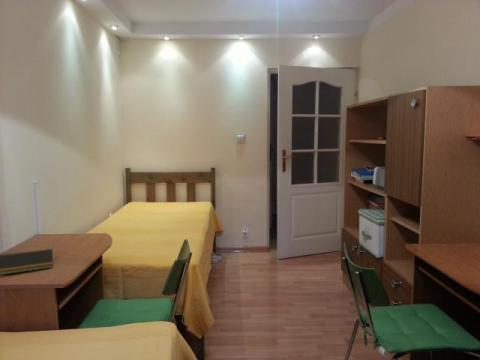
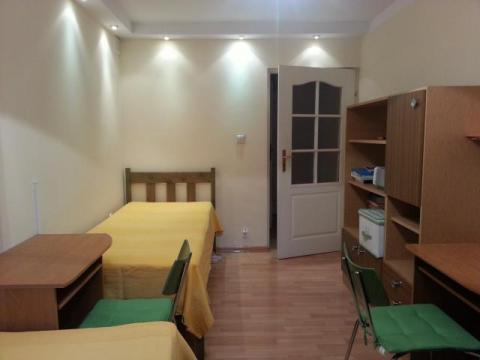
- notepad [0,248,54,276]
